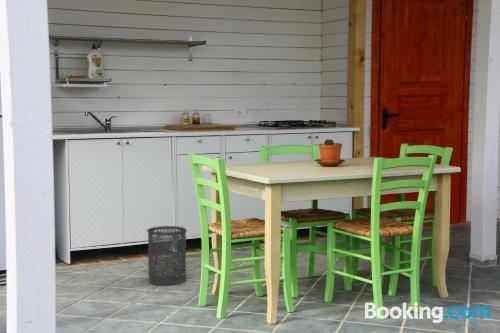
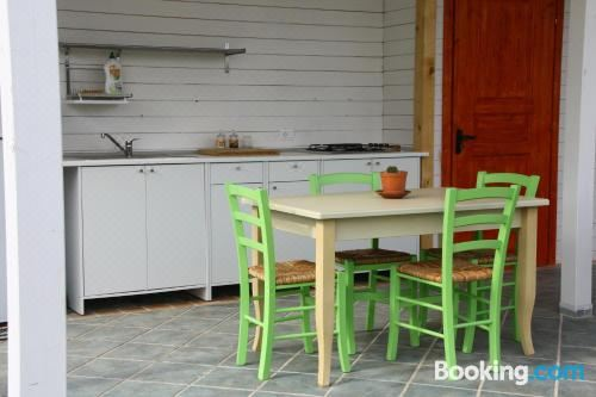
- trash can [146,225,188,286]
